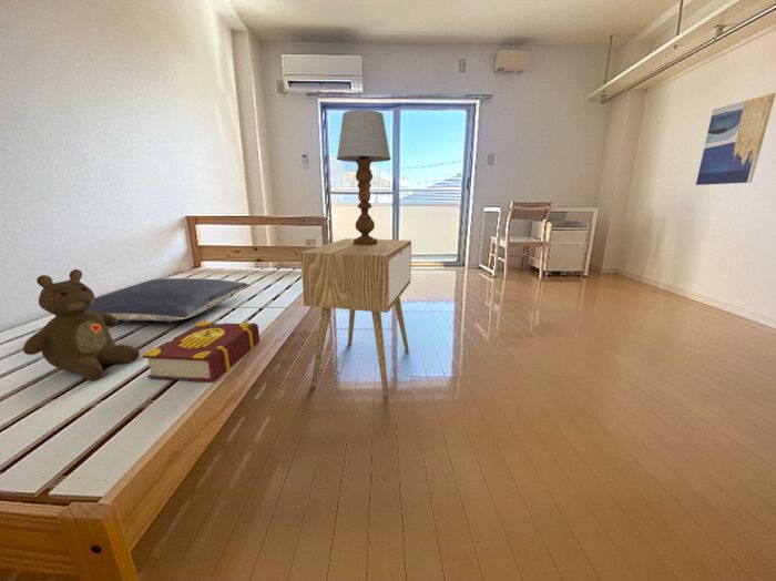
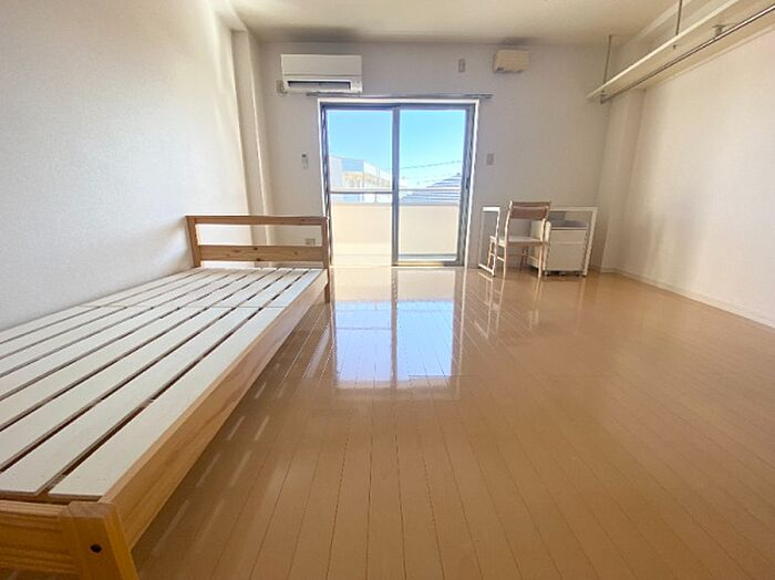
- book [142,320,261,384]
- teddy bear [22,268,141,381]
- nightstand [299,237,412,398]
- wall art [695,92,776,186]
- table lamp [336,109,392,245]
- pillow [85,277,249,324]
